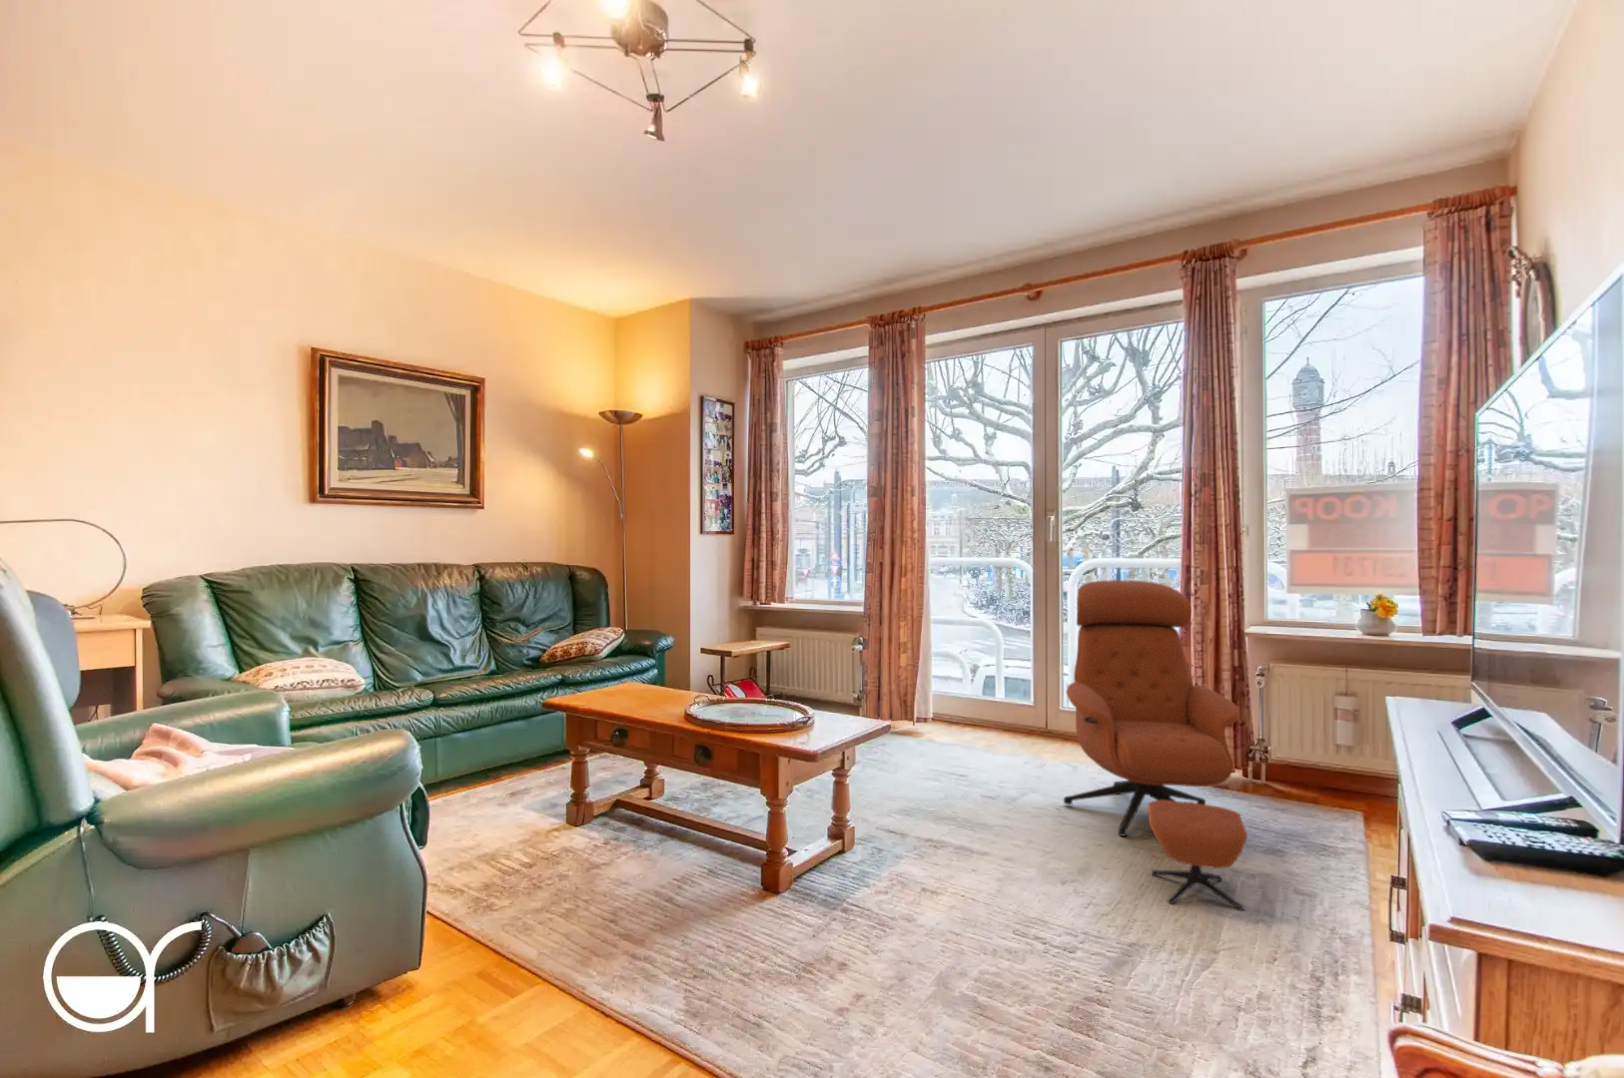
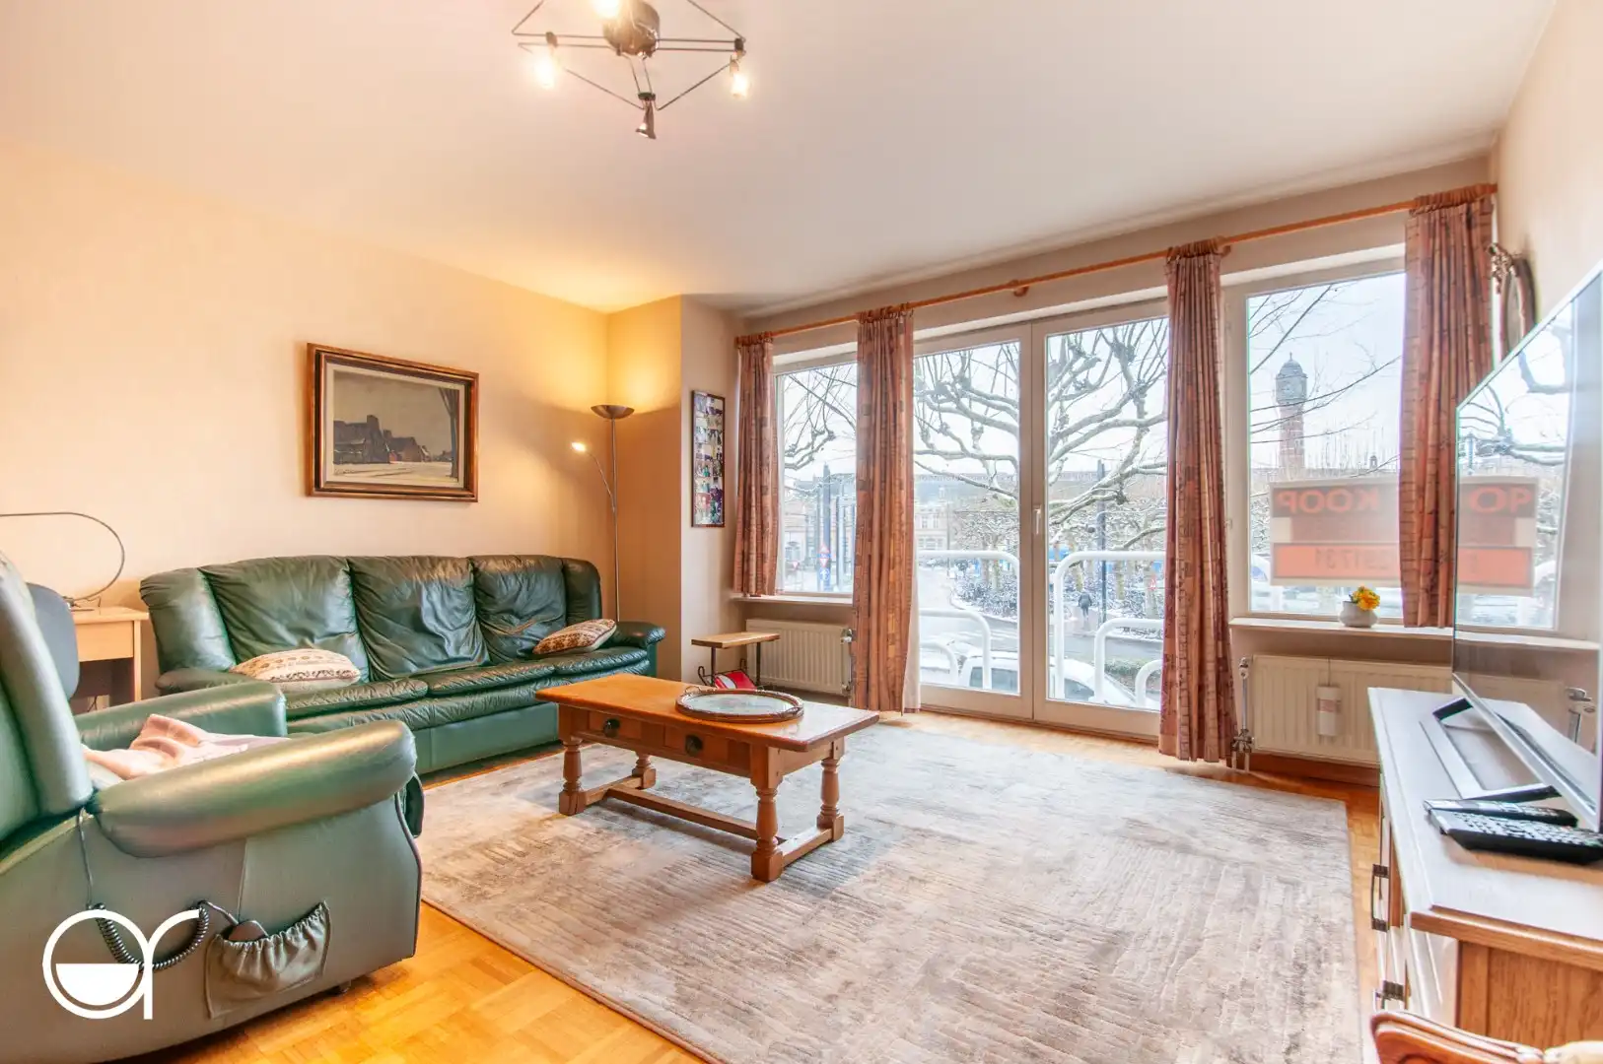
- armchair [1063,579,1248,911]
